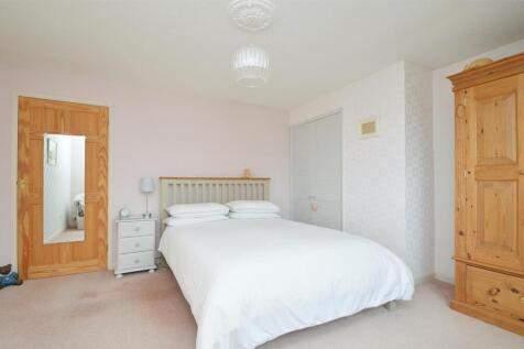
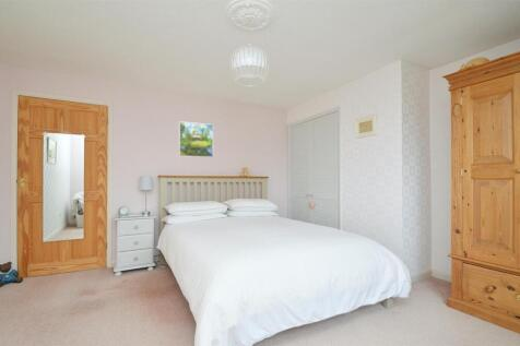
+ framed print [178,120,214,158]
